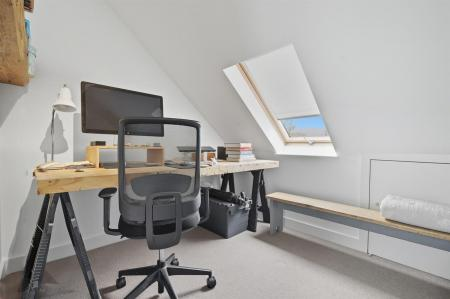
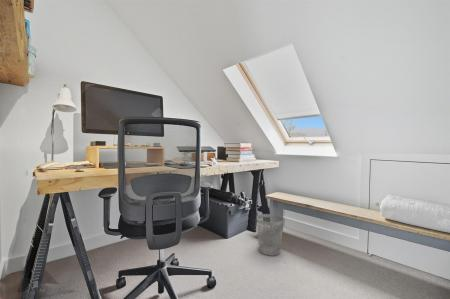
+ wastebasket [256,213,285,257]
